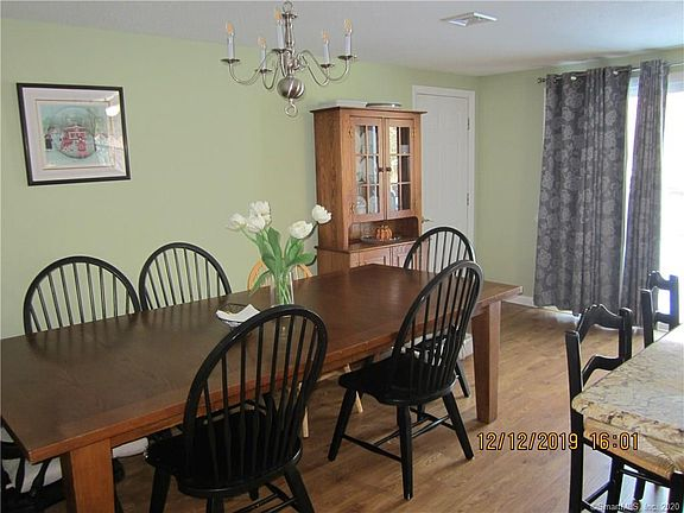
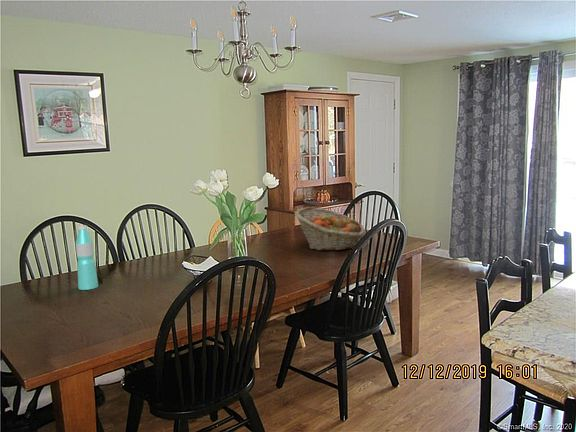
+ fruit basket [294,206,366,252]
+ water bottle [75,224,99,291]
